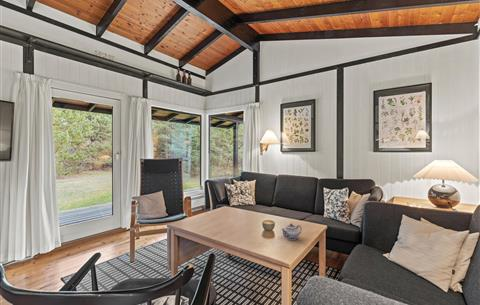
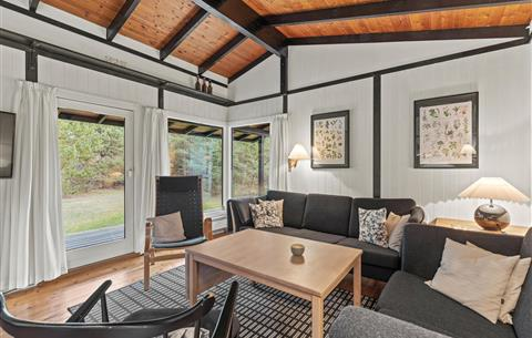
- teapot [280,223,303,241]
